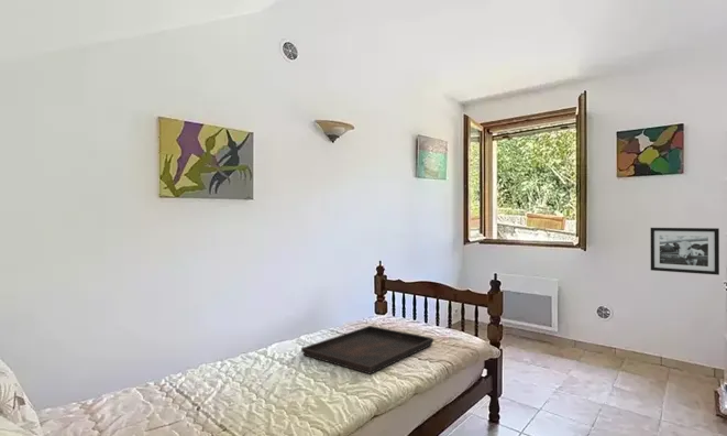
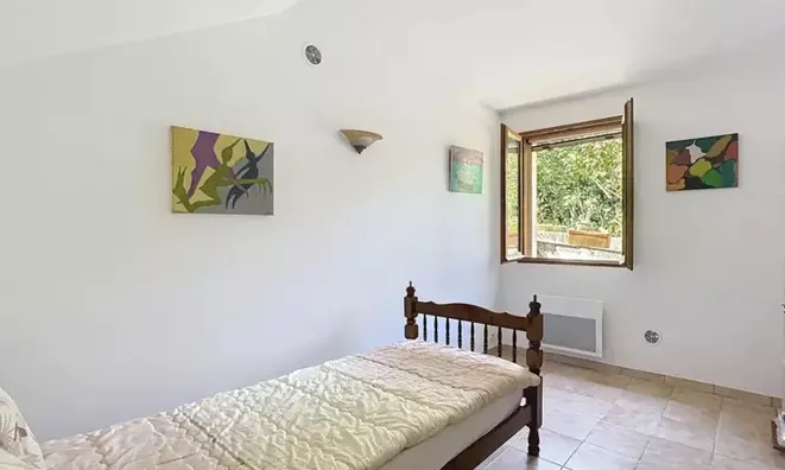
- serving tray [300,325,434,375]
- picture frame [650,227,720,276]
